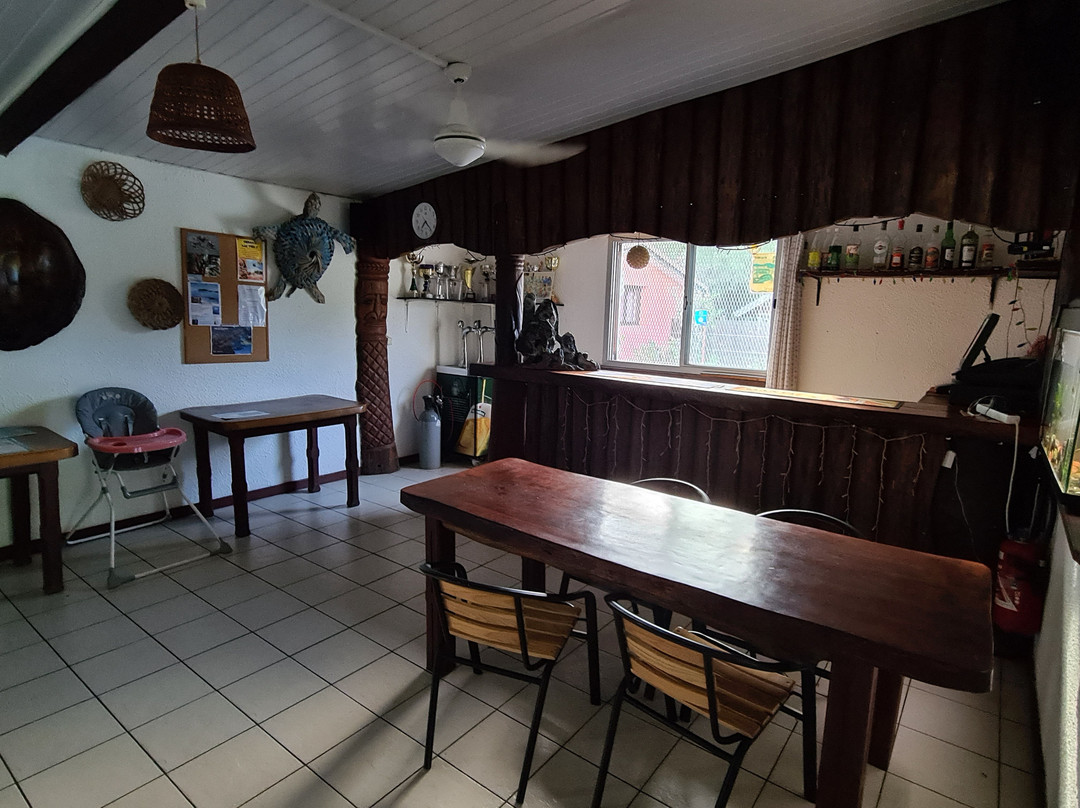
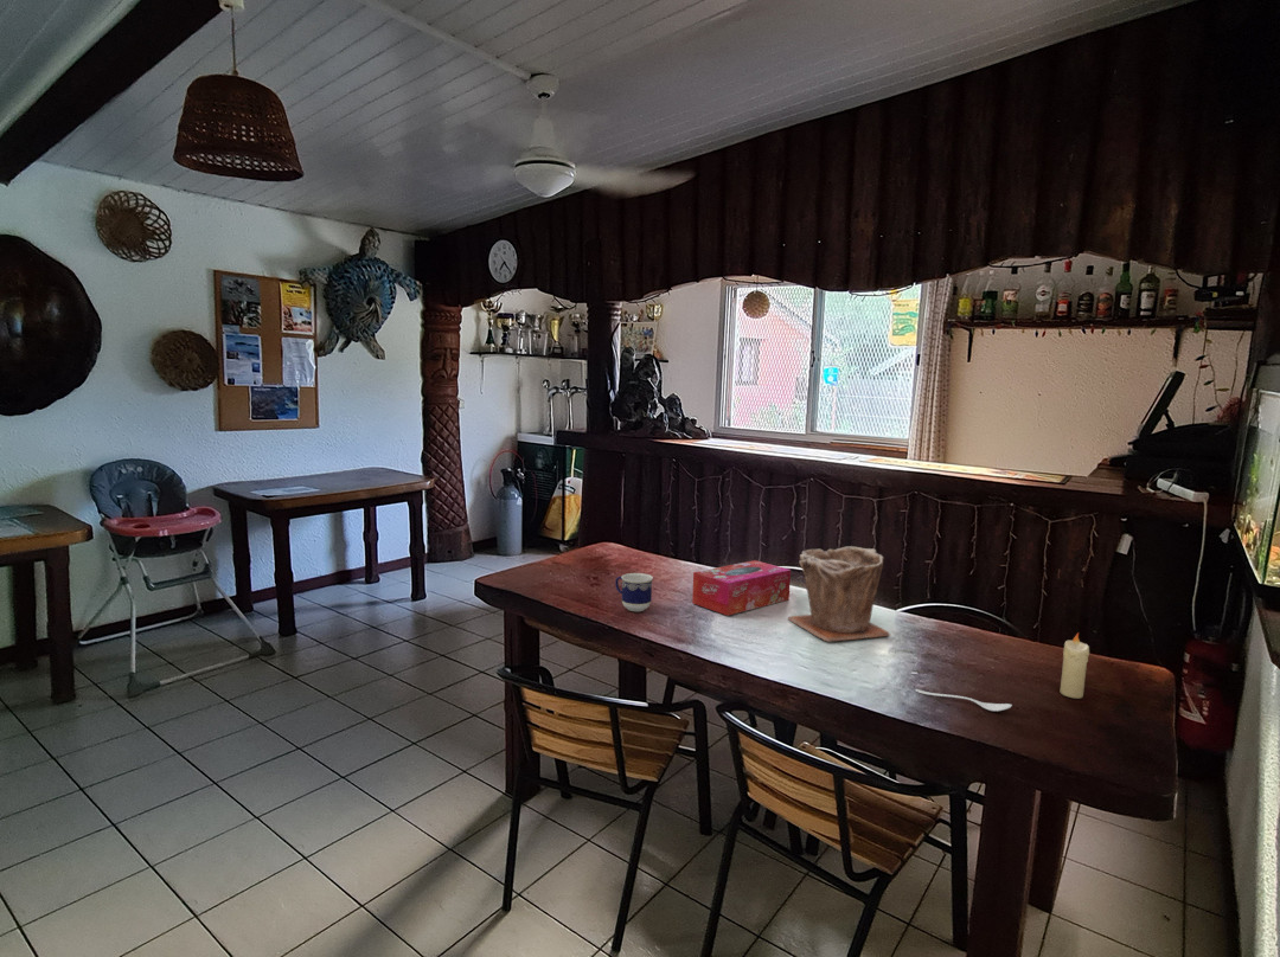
+ cup [614,572,654,612]
+ candle [1060,631,1090,700]
+ spoon [915,688,1013,712]
+ plant pot [787,545,891,643]
+ tissue box [691,559,792,616]
